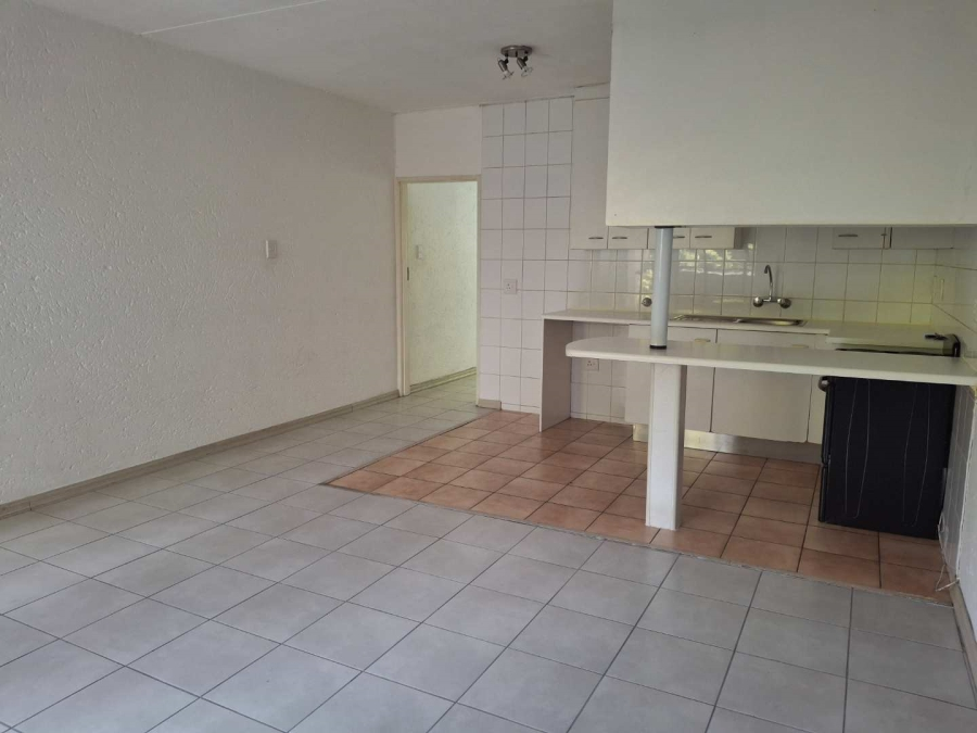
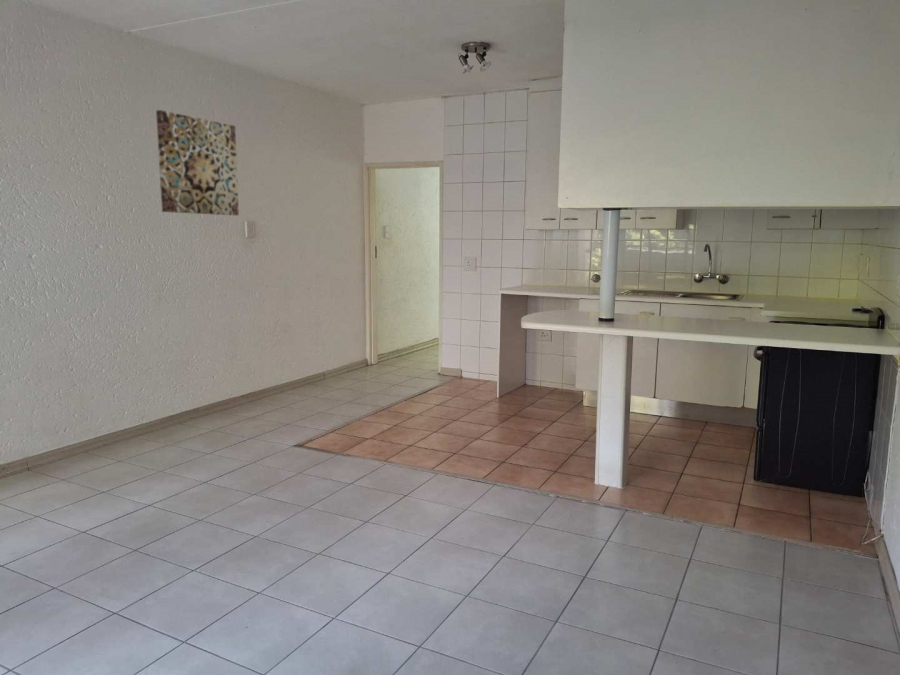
+ wall art [155,109,240,216]
